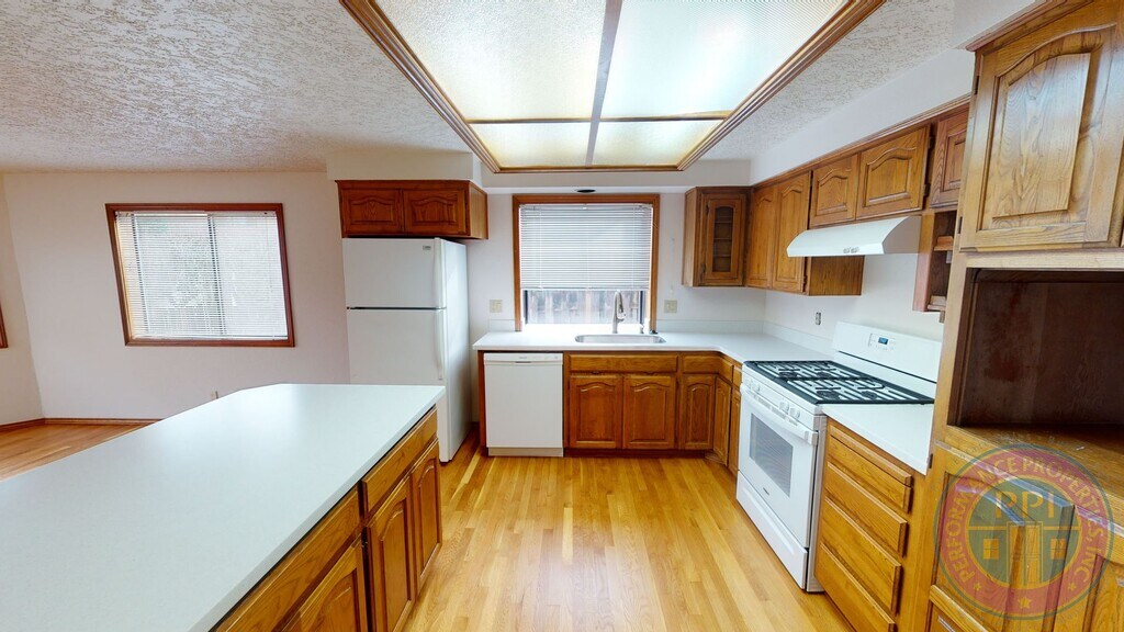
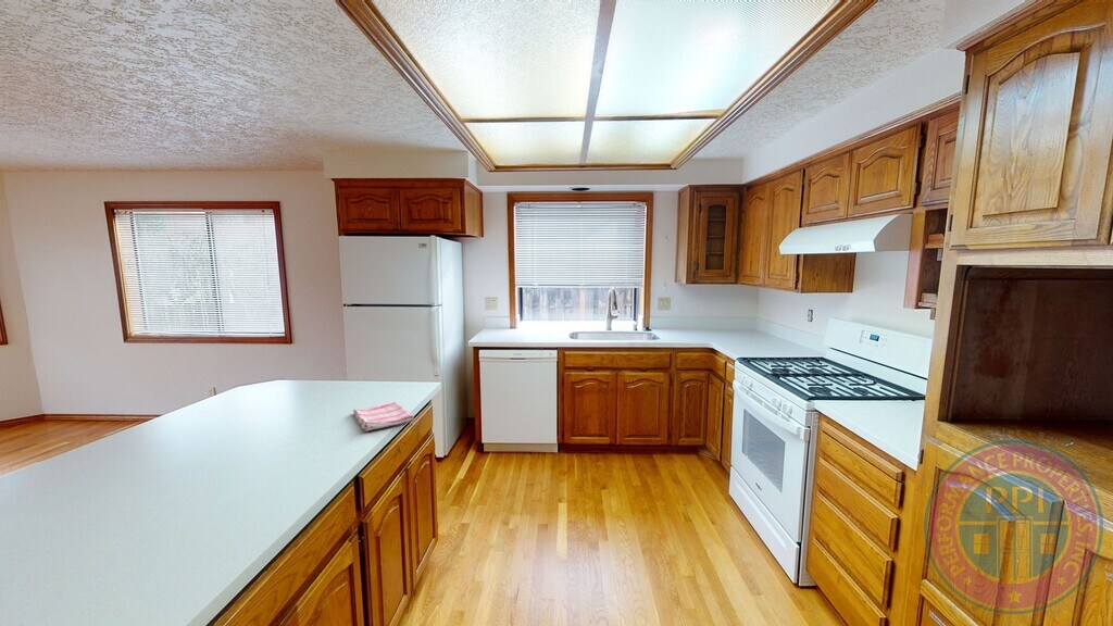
+ dish towel [352,400,415,433]
